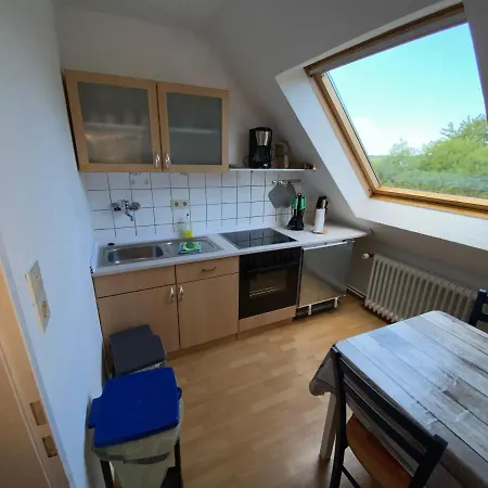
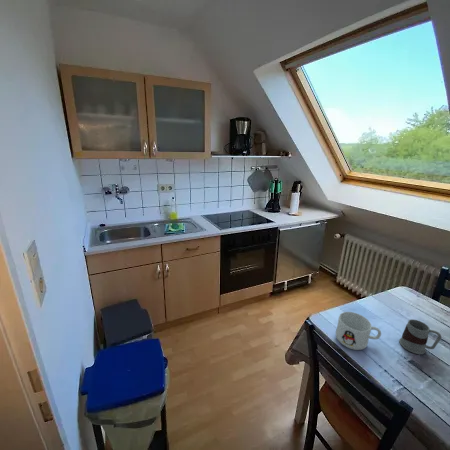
+ mug [335,311,382,351]
+ mug [398,318,442,355]
